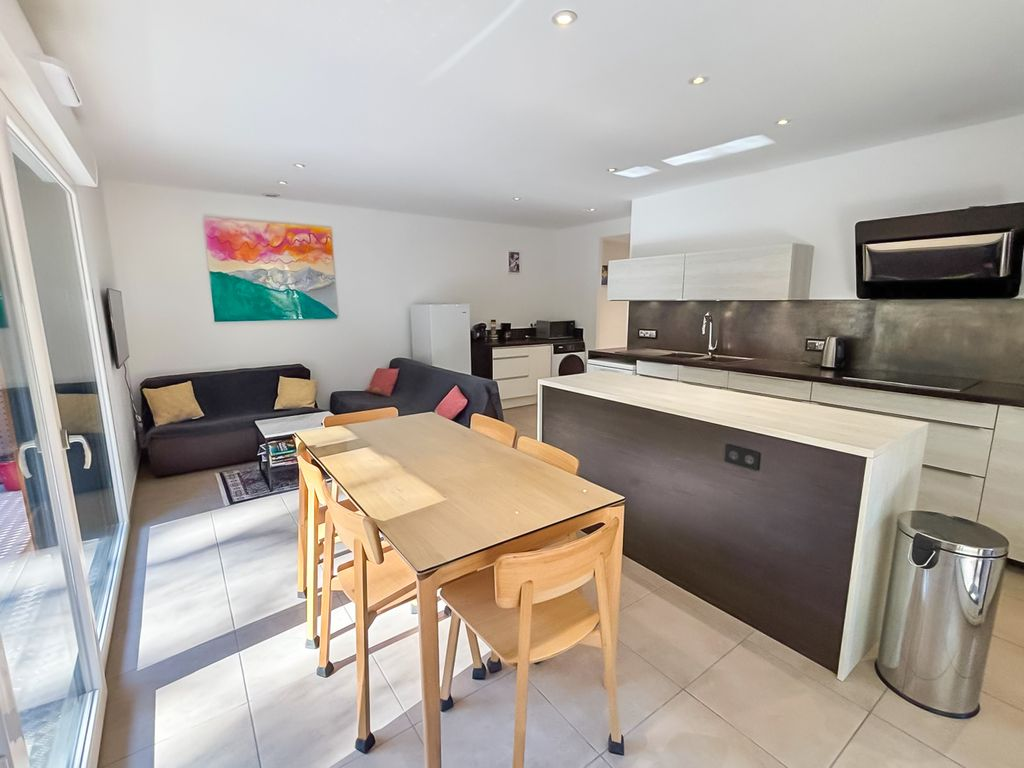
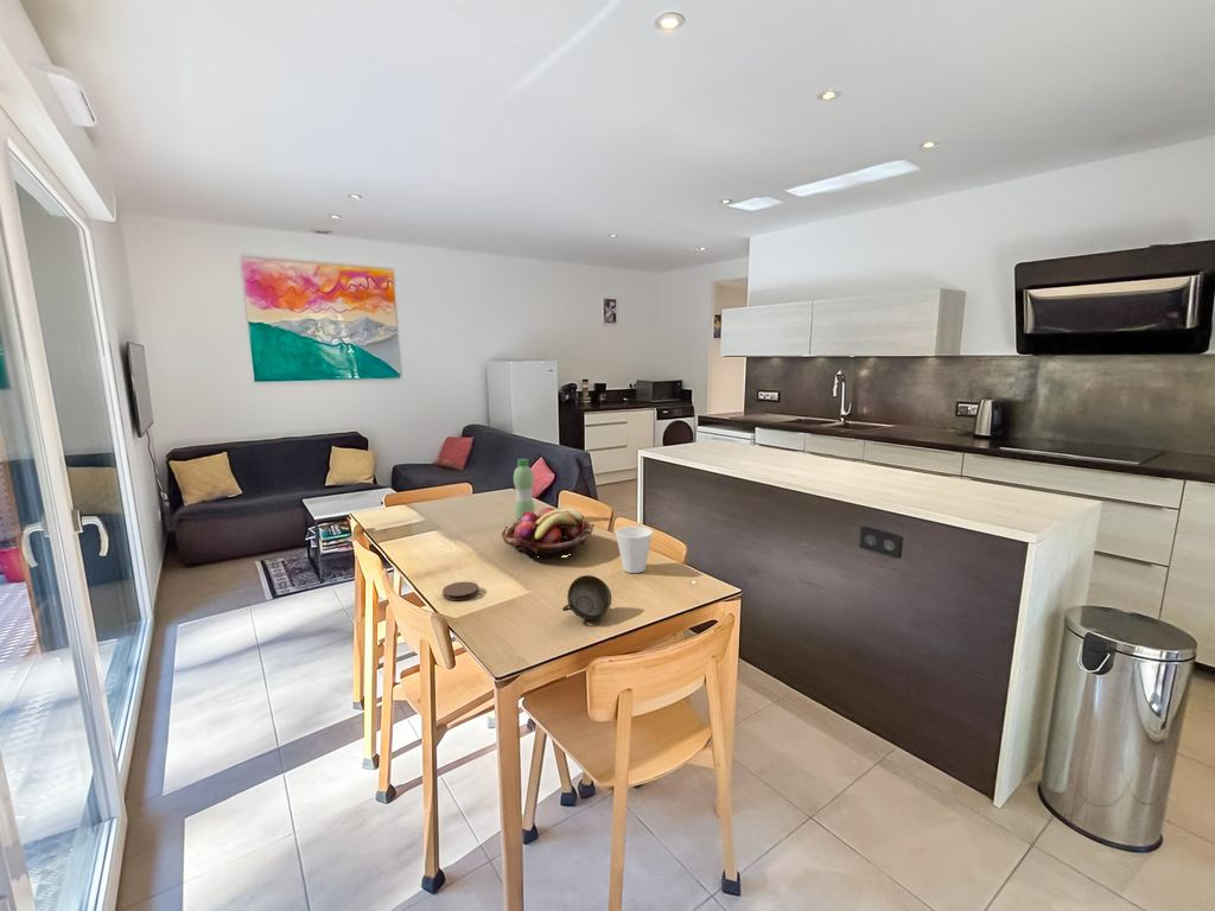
+ cup [615,525,654,574]
+ water bottle [513,458,535,521]
+ fruit basket [501,507,596,558]
+ cup [561,574,612,620]
+ coaster [441,580,479,601]
